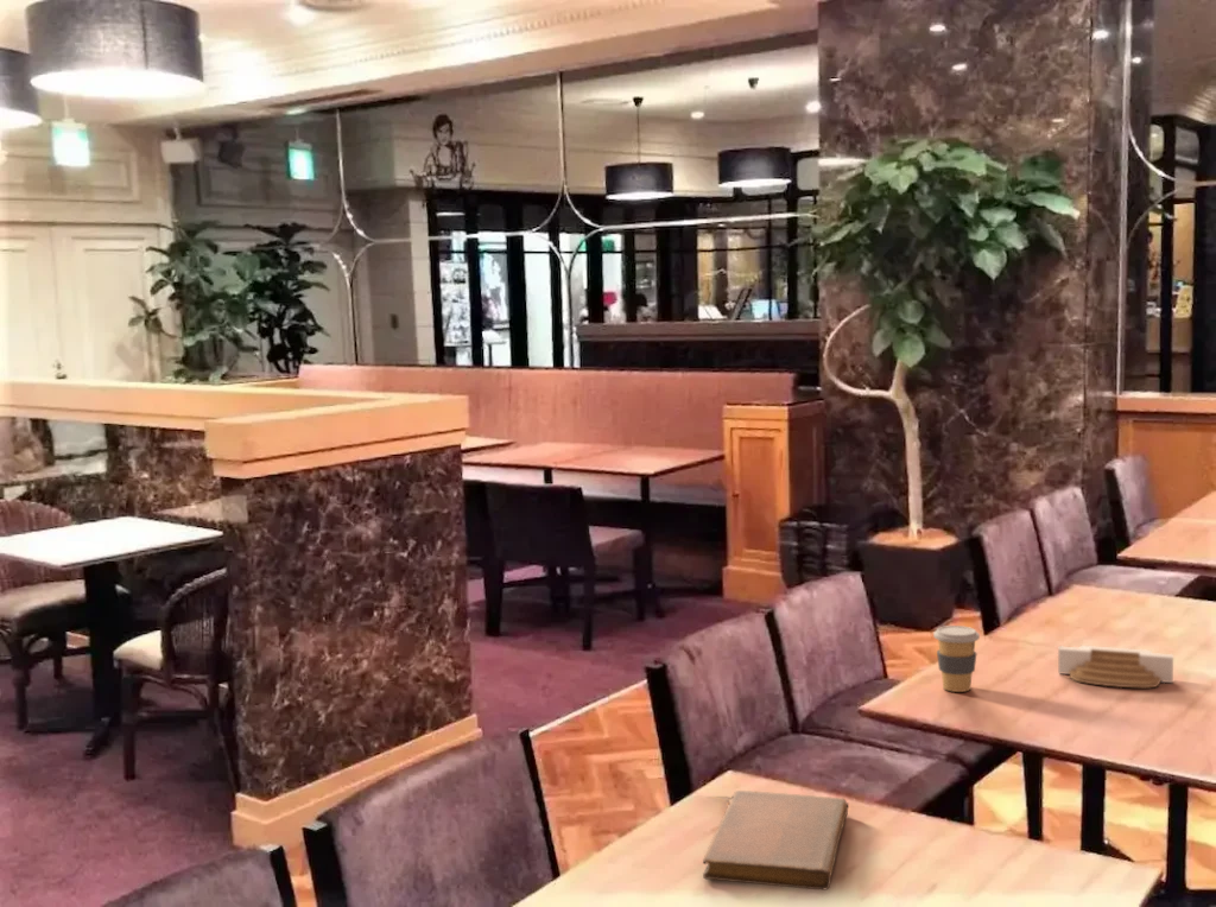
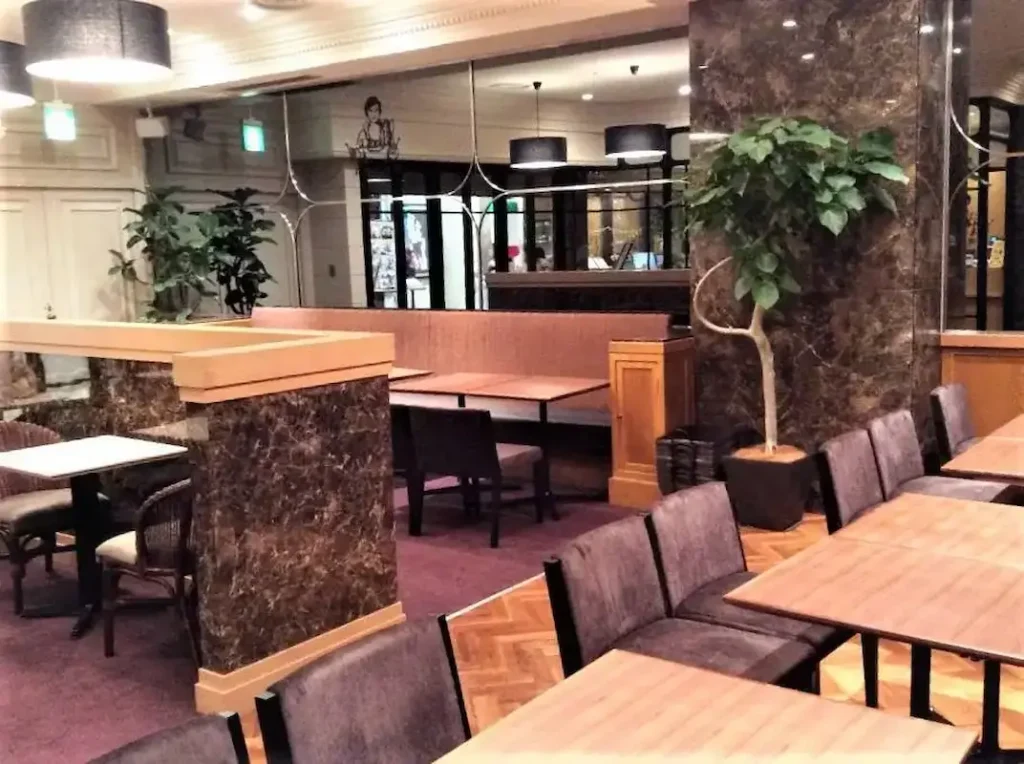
- notebook [702,789,849,892]
- architectural model [1057,645,1174,689]
- coffee cup [932,624,981,693]
